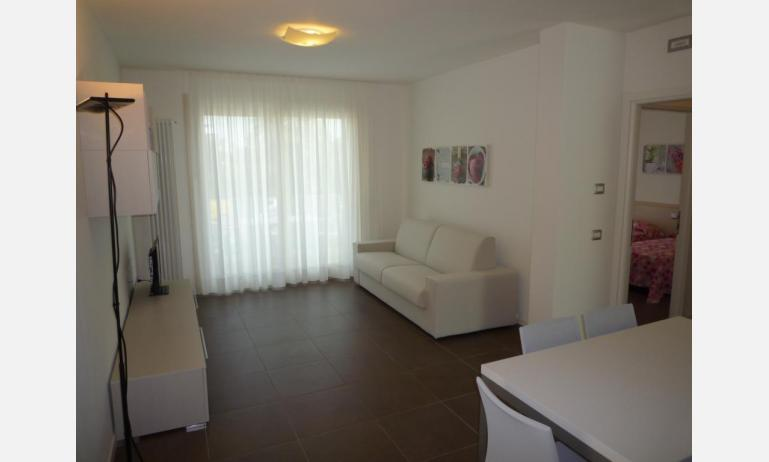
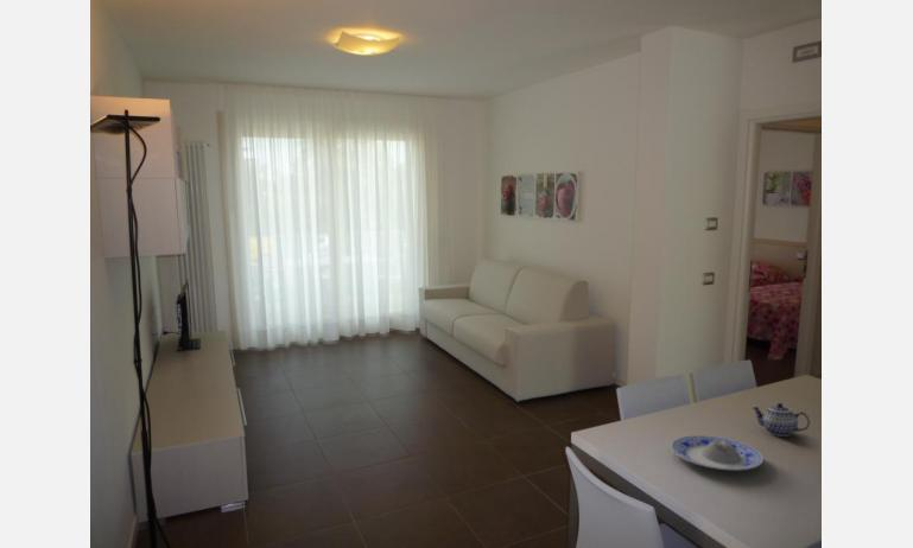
+ plate [670,434,765,472]
+ teapot [750,402,811,438]
